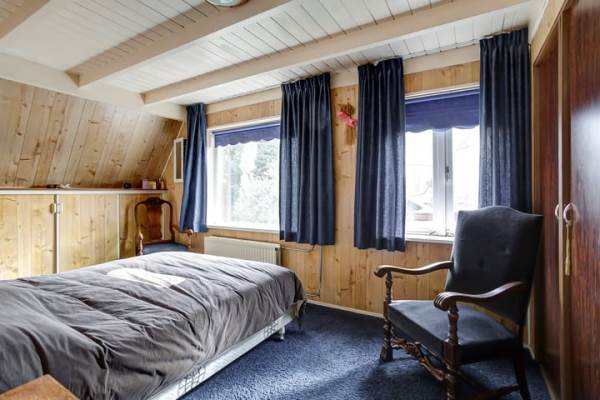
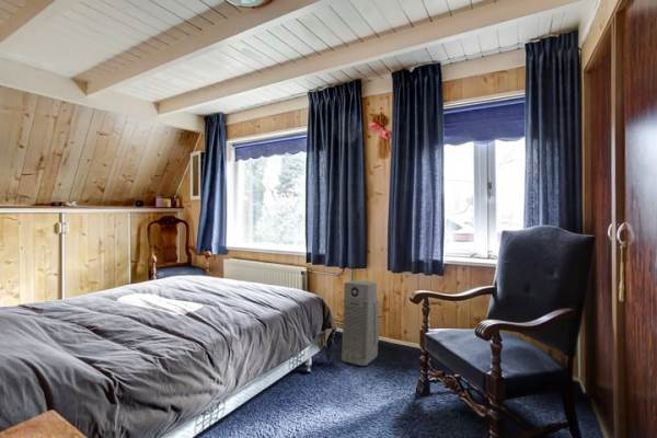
+ air purifier [341,279,380,367]
